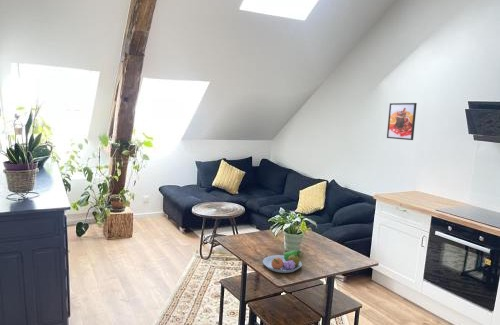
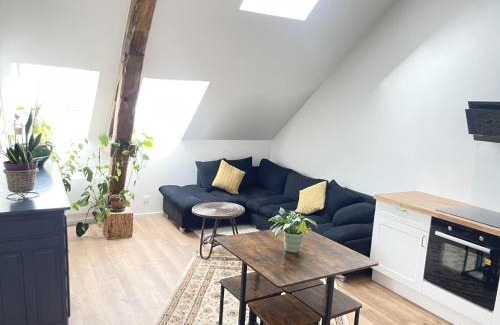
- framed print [386,102,418,141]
- fruit bowl [262,250,303,274]
